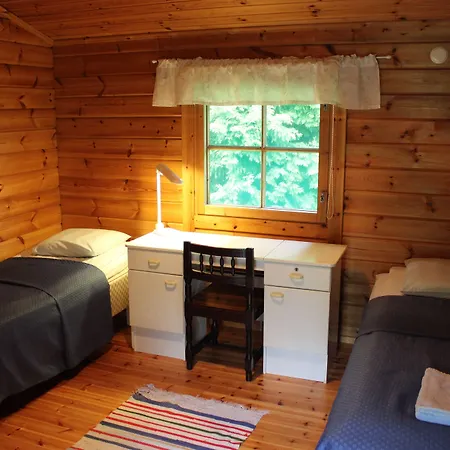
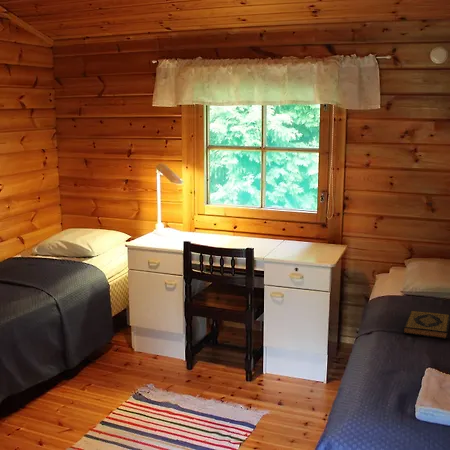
+ hardback book [403,310,450,340]
